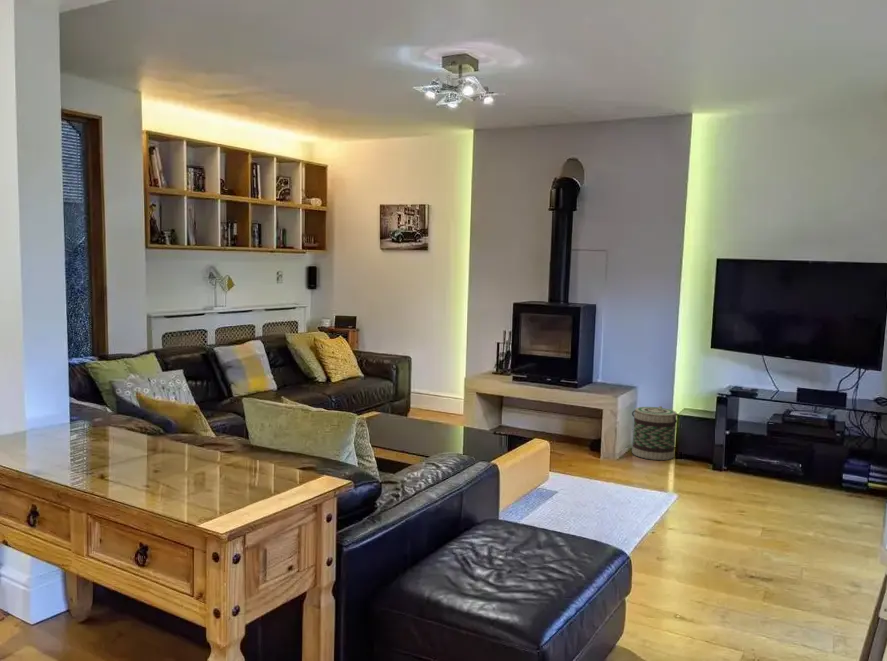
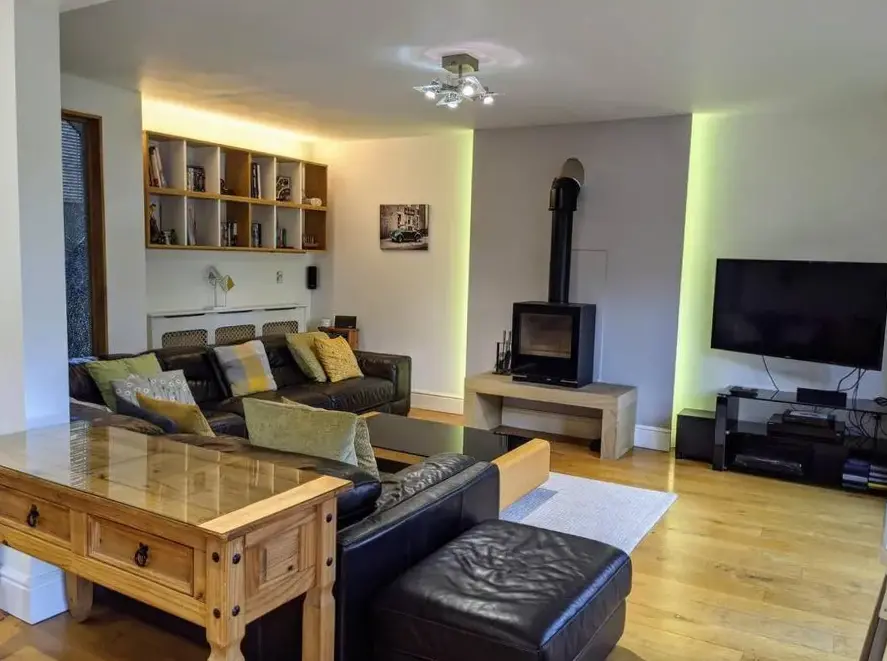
- basket [631,405,679,461]
